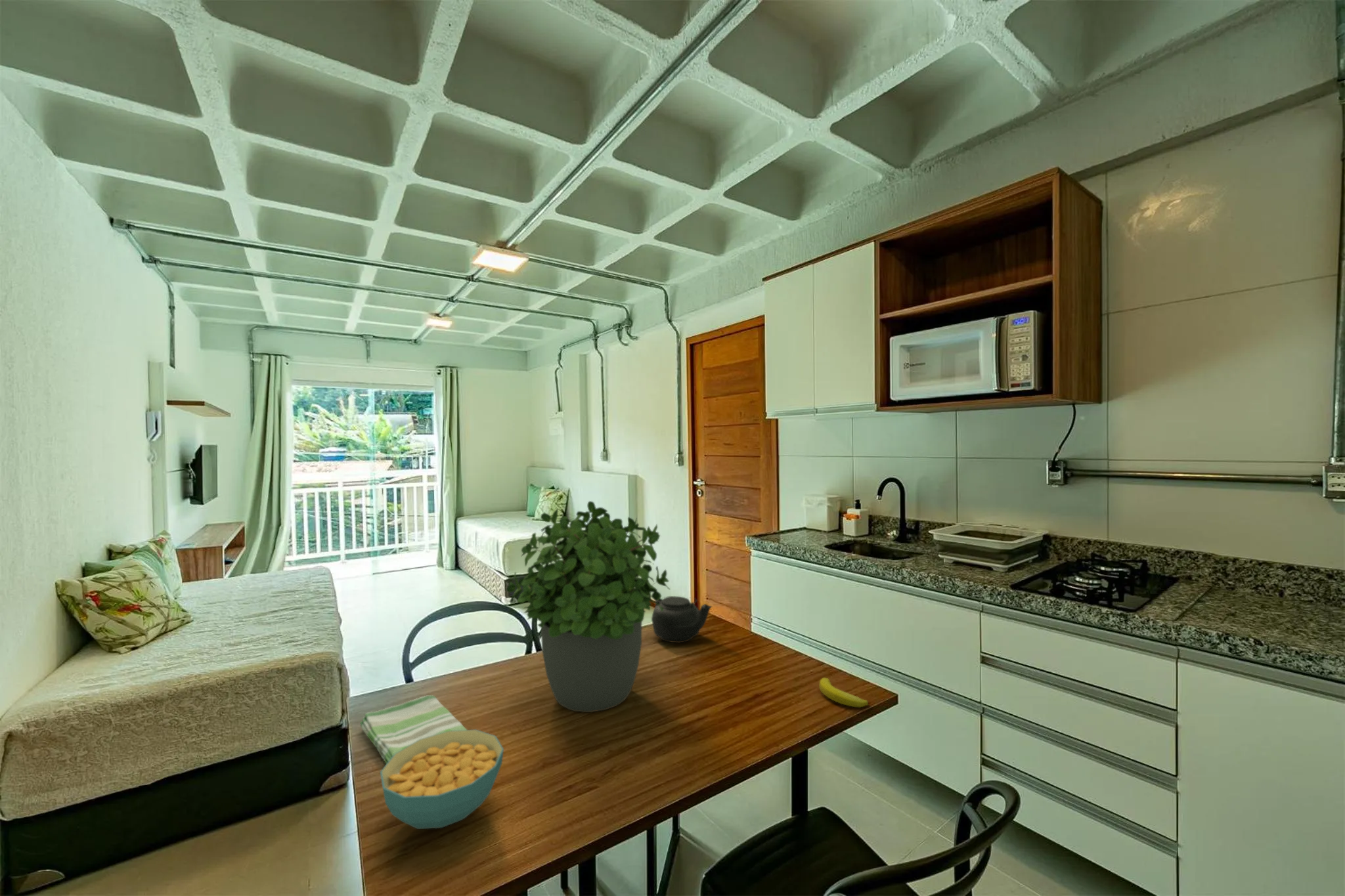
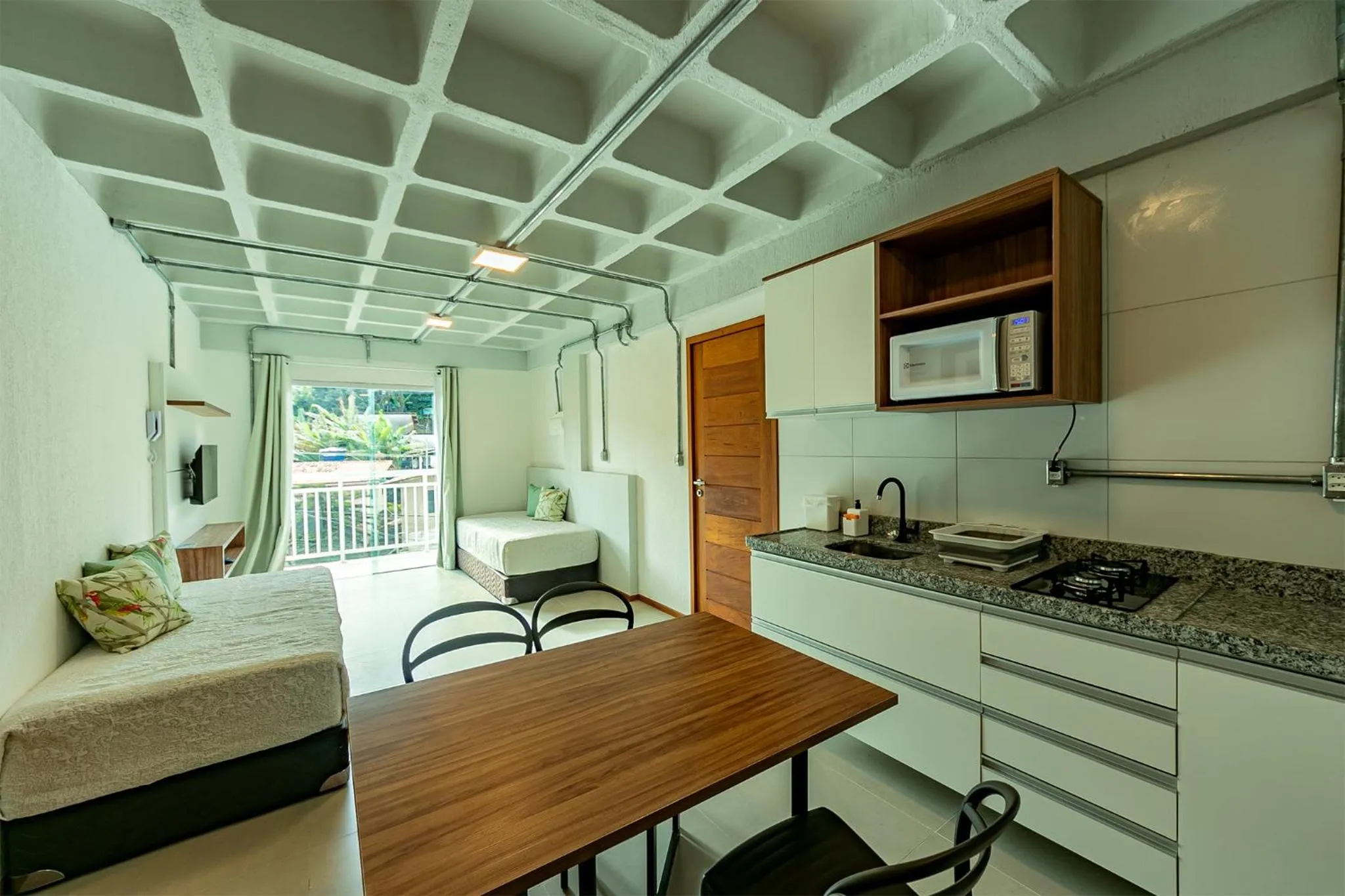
- teapot [651,595,713,643]
- potted plant [506,500,671,713]
- cereal bowl [380,729,504,830]
- banana [818,677,869,708]
- dish towel [359,694,468,764]
